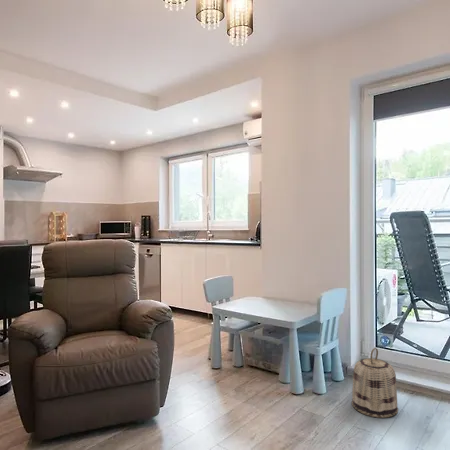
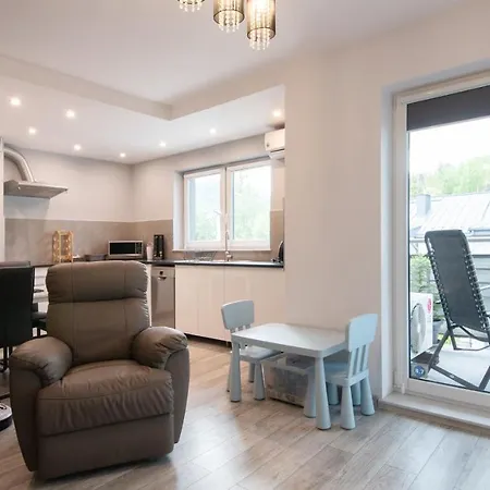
- basket [351,347,399,419]
